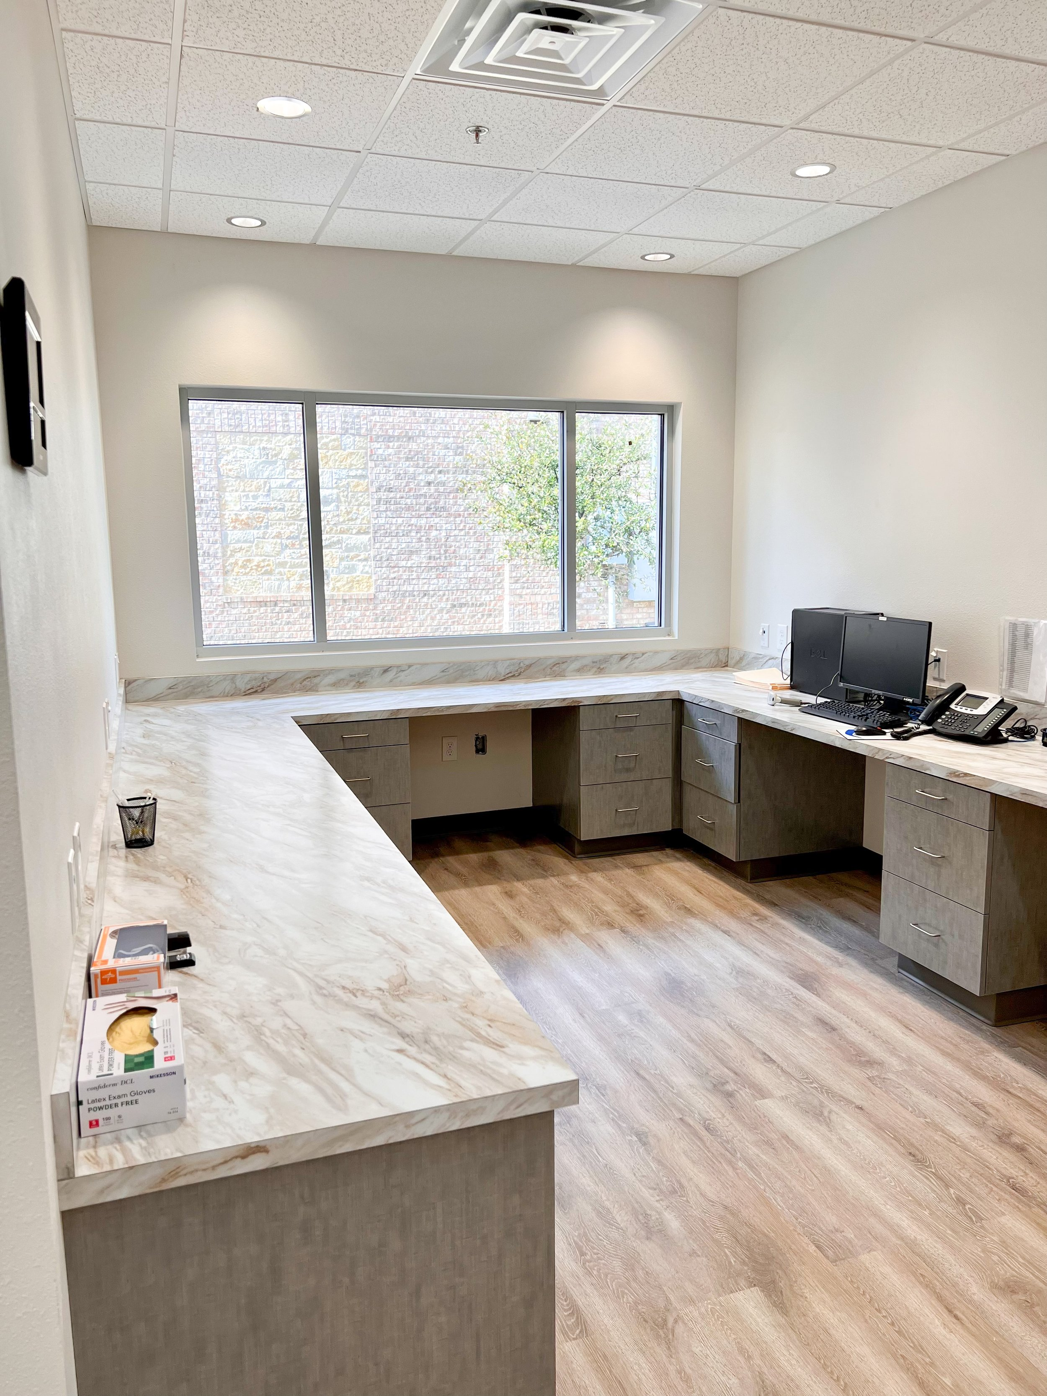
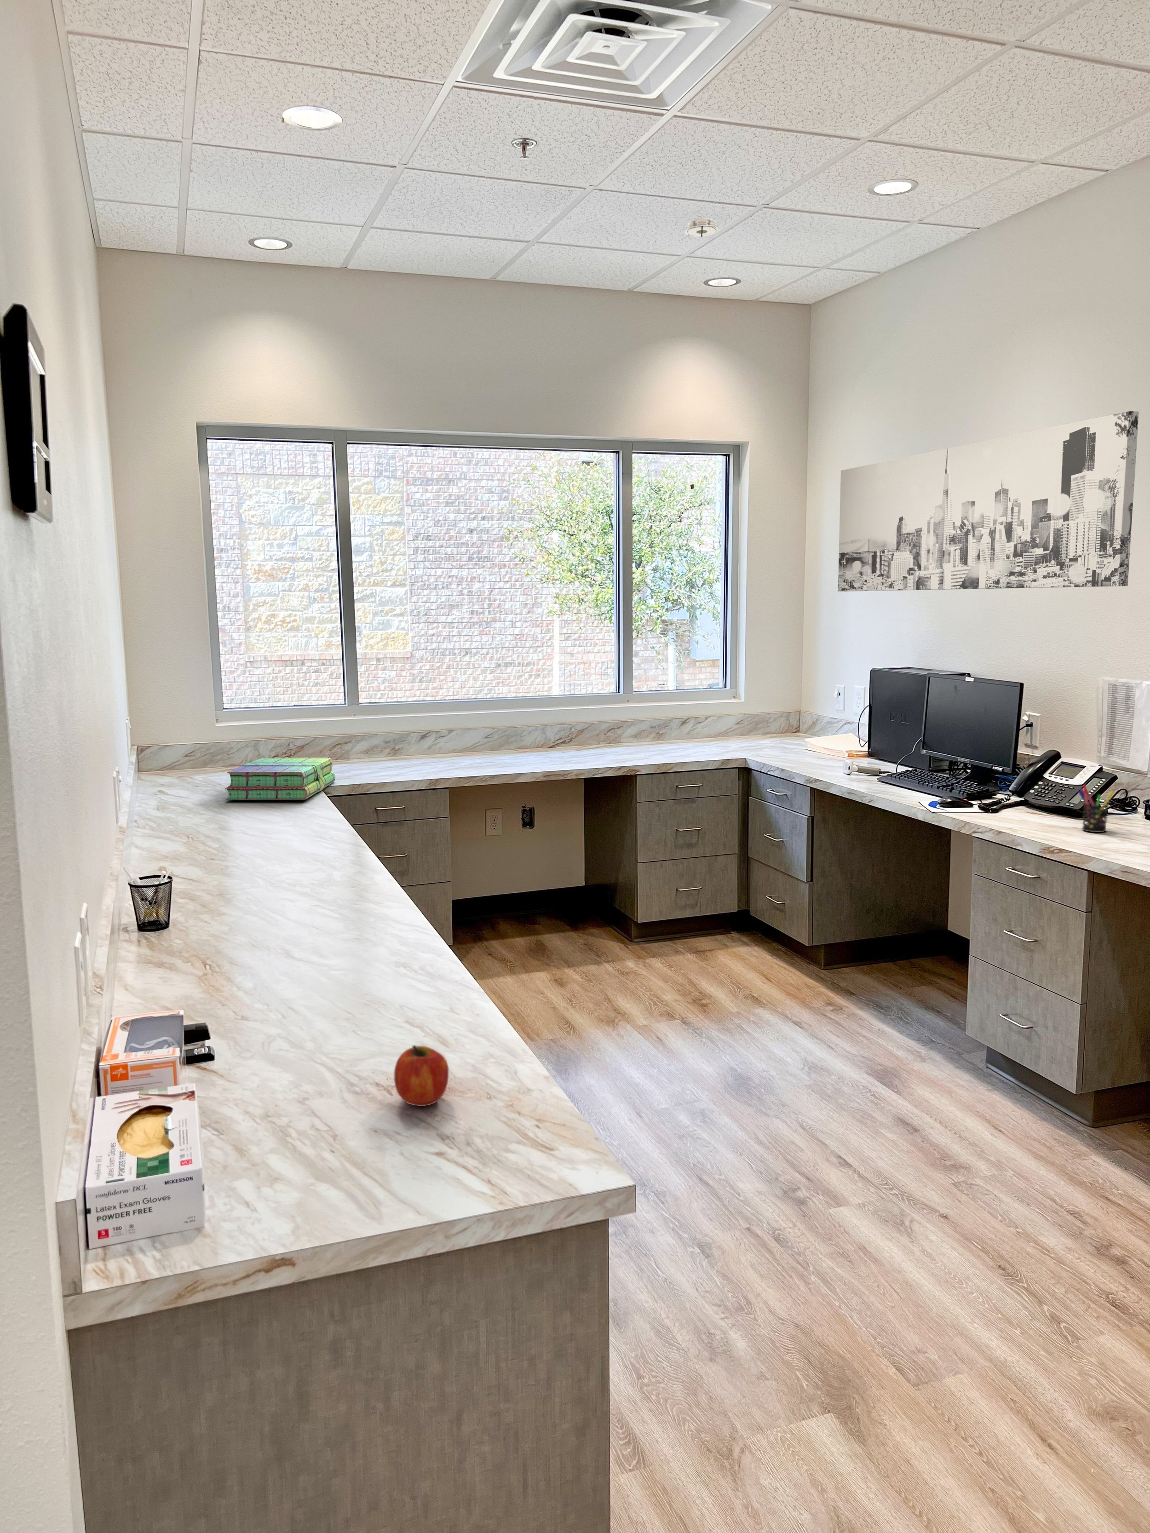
+ wall art [837,411,1139,592]
+ pen holder [1078,784,1115,834]
+ stack of books [225,757,336,801]
+ smoke detector [683,217,719,239]
+ fruit [394,1045,449,1107]
